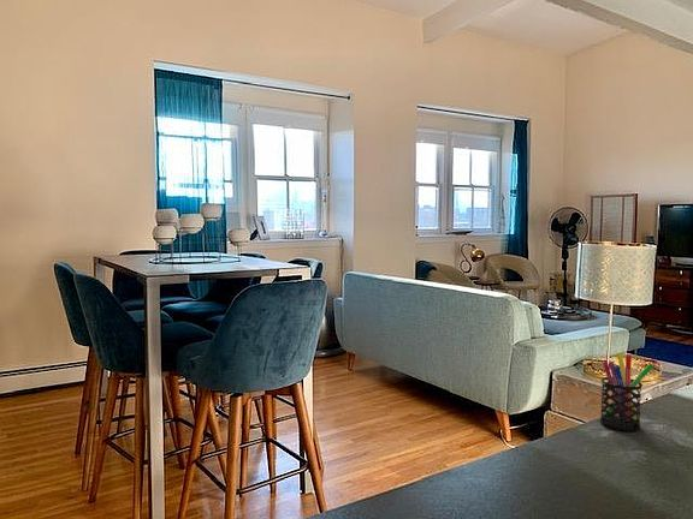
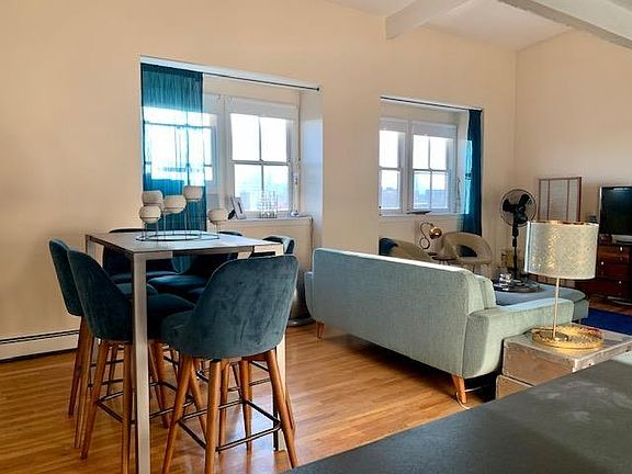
- pen holder [599,351,654,432]
